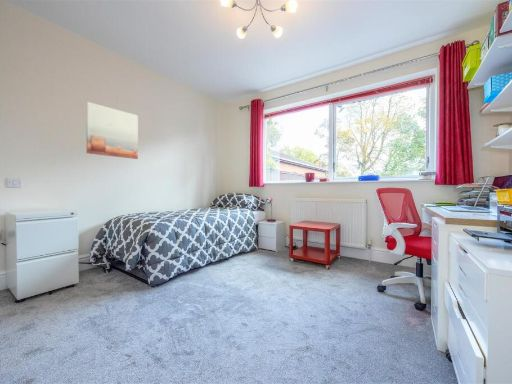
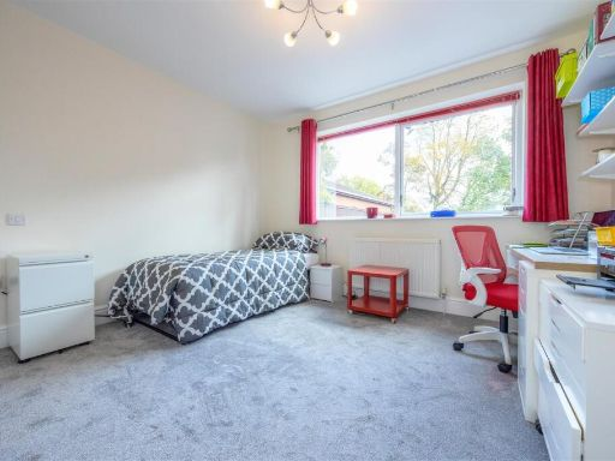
- wall art [86,101,139,160]
